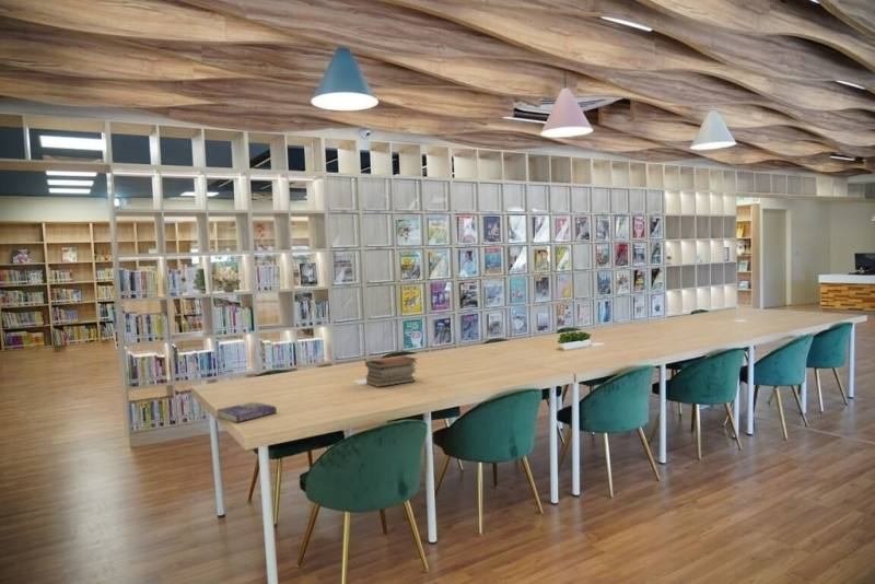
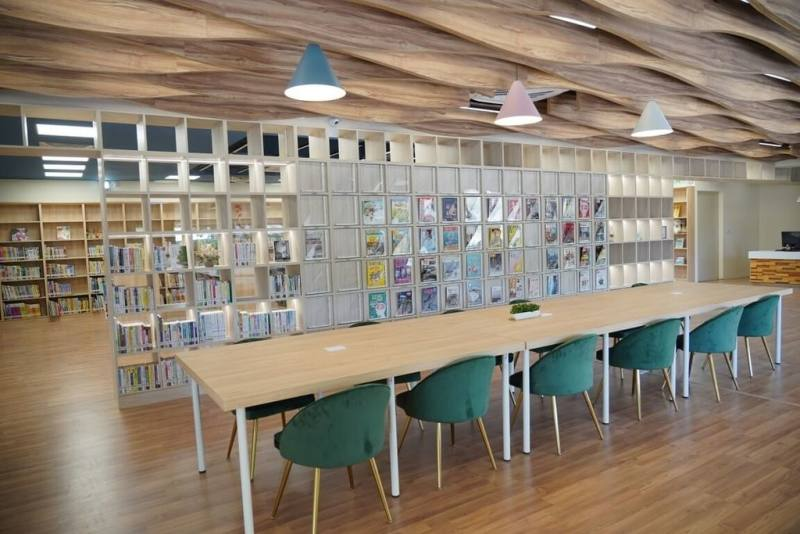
- book stack [364,354,419,388]
- book [215,401,278,423]
